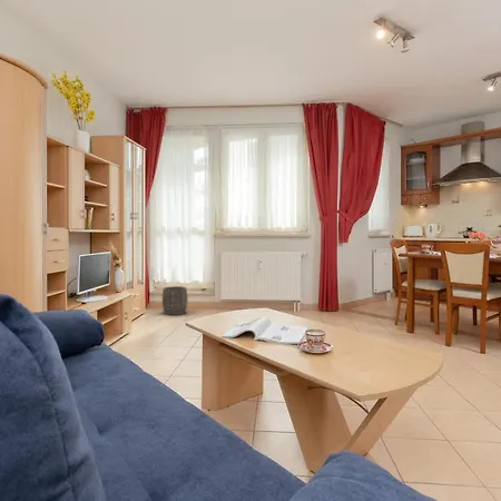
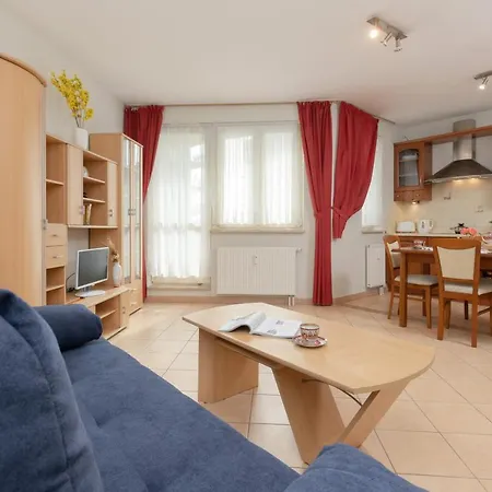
- woven basket [161,285,189,316]
